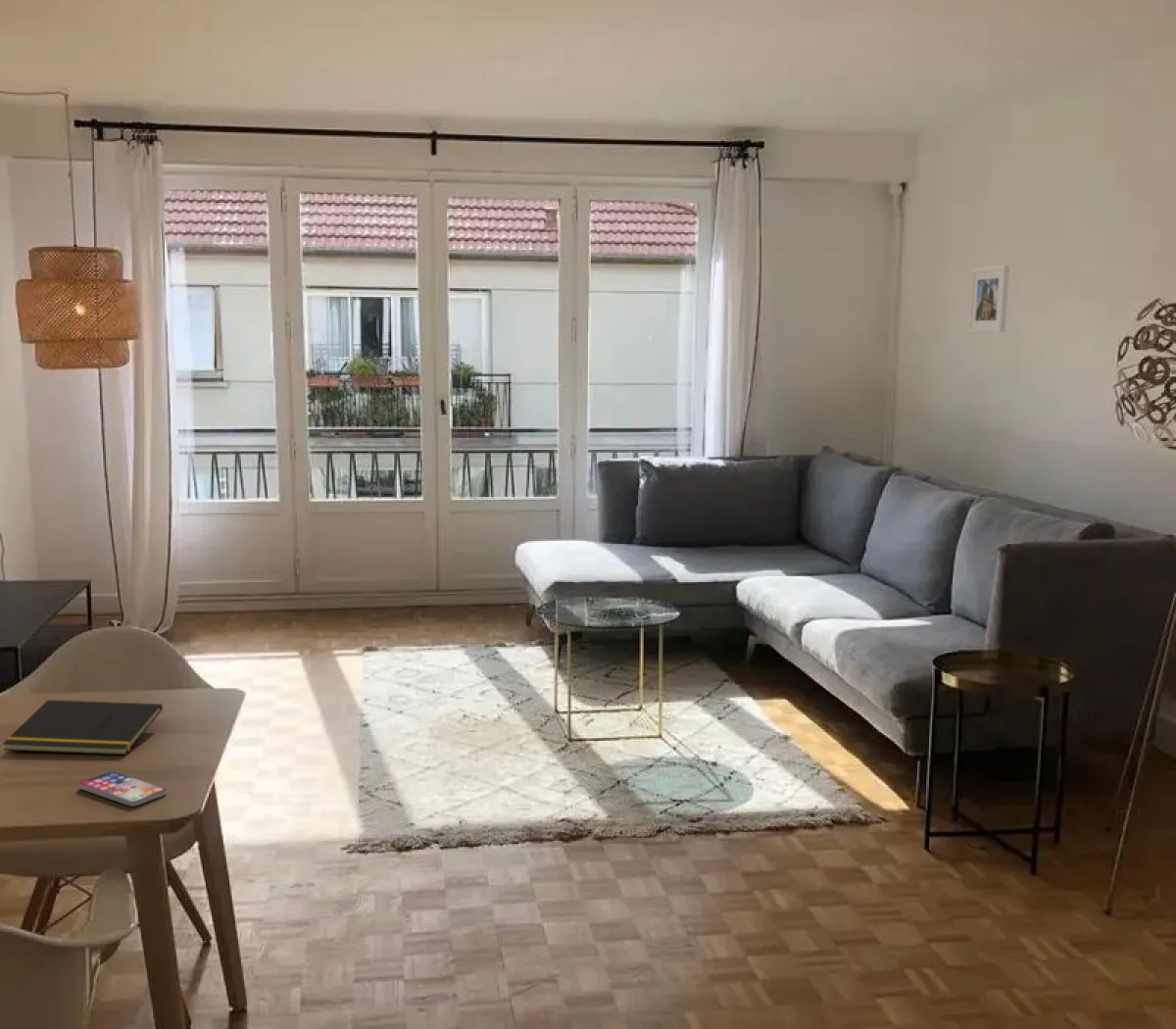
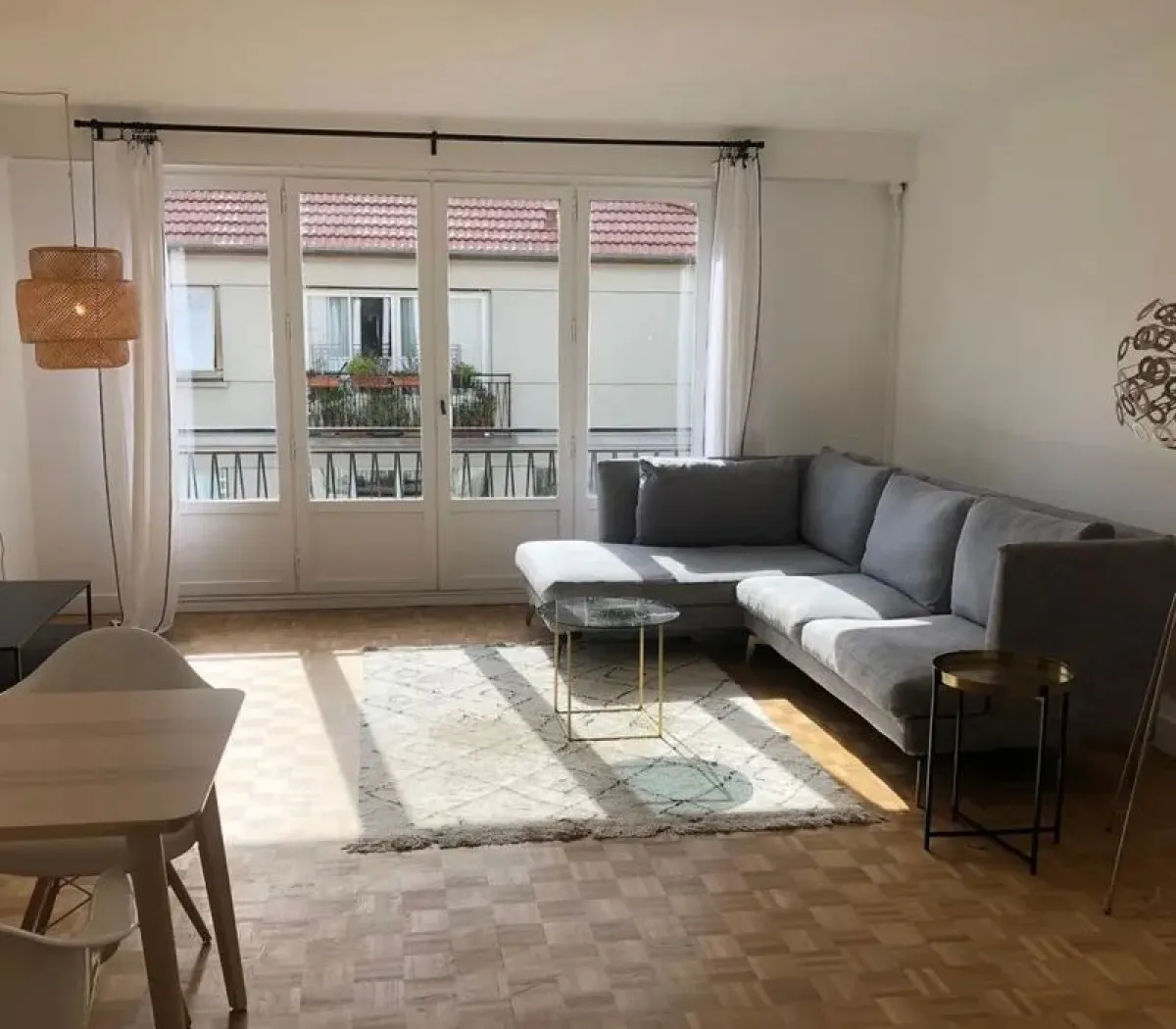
- notepad [2,699,164,756]
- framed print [967,265,1010,333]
- smartphone [78,770,168,808]
